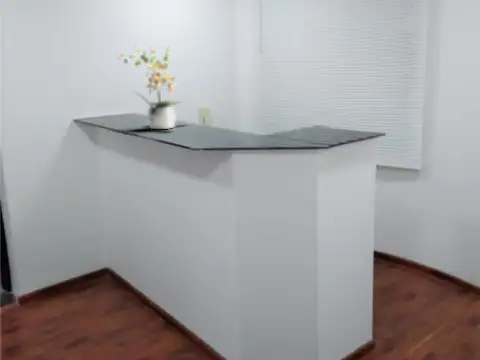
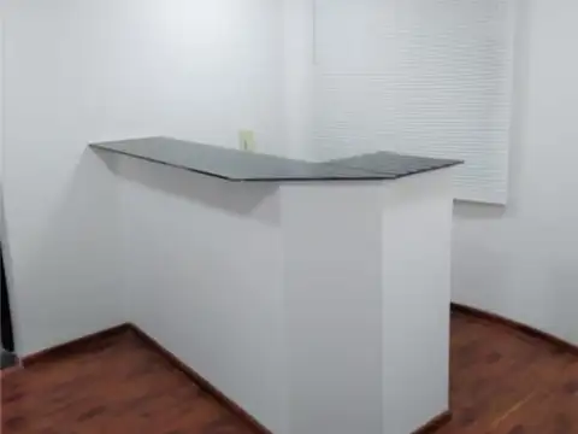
- potted plant [114,45,189,130]
